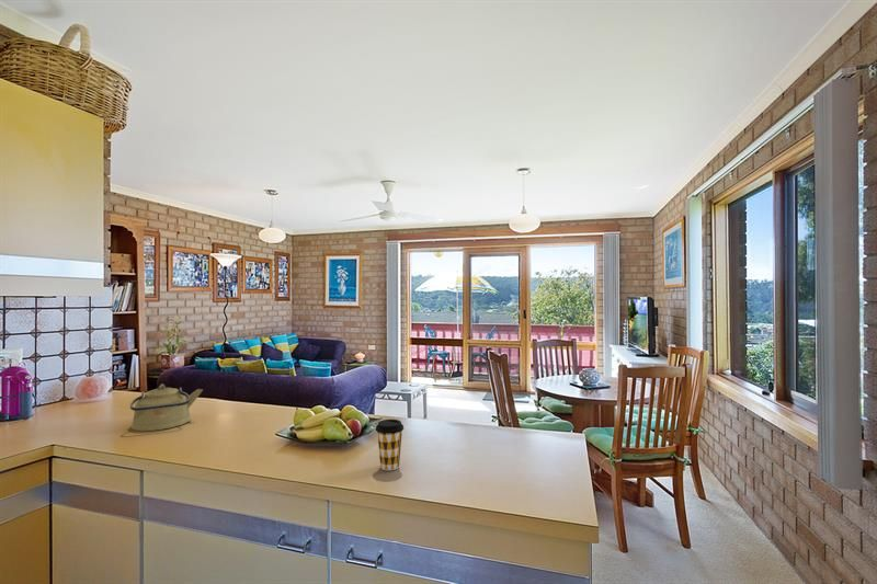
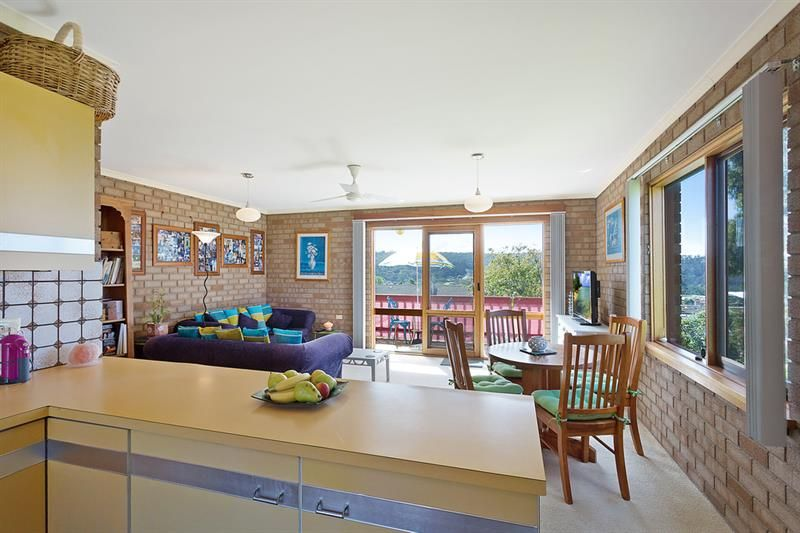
- coffee cup [374,419,405,471]
- kettle [129,382,204,432]
